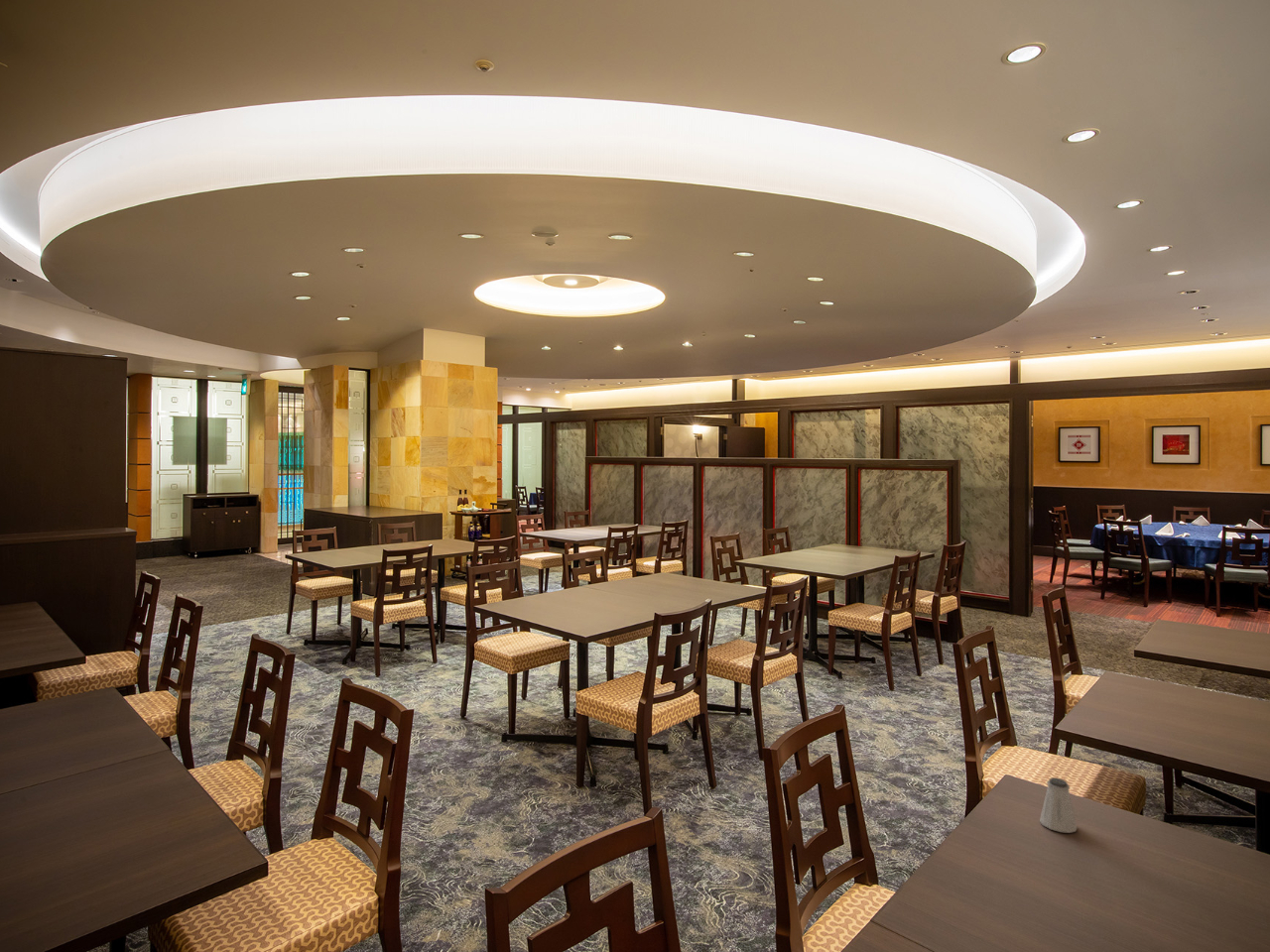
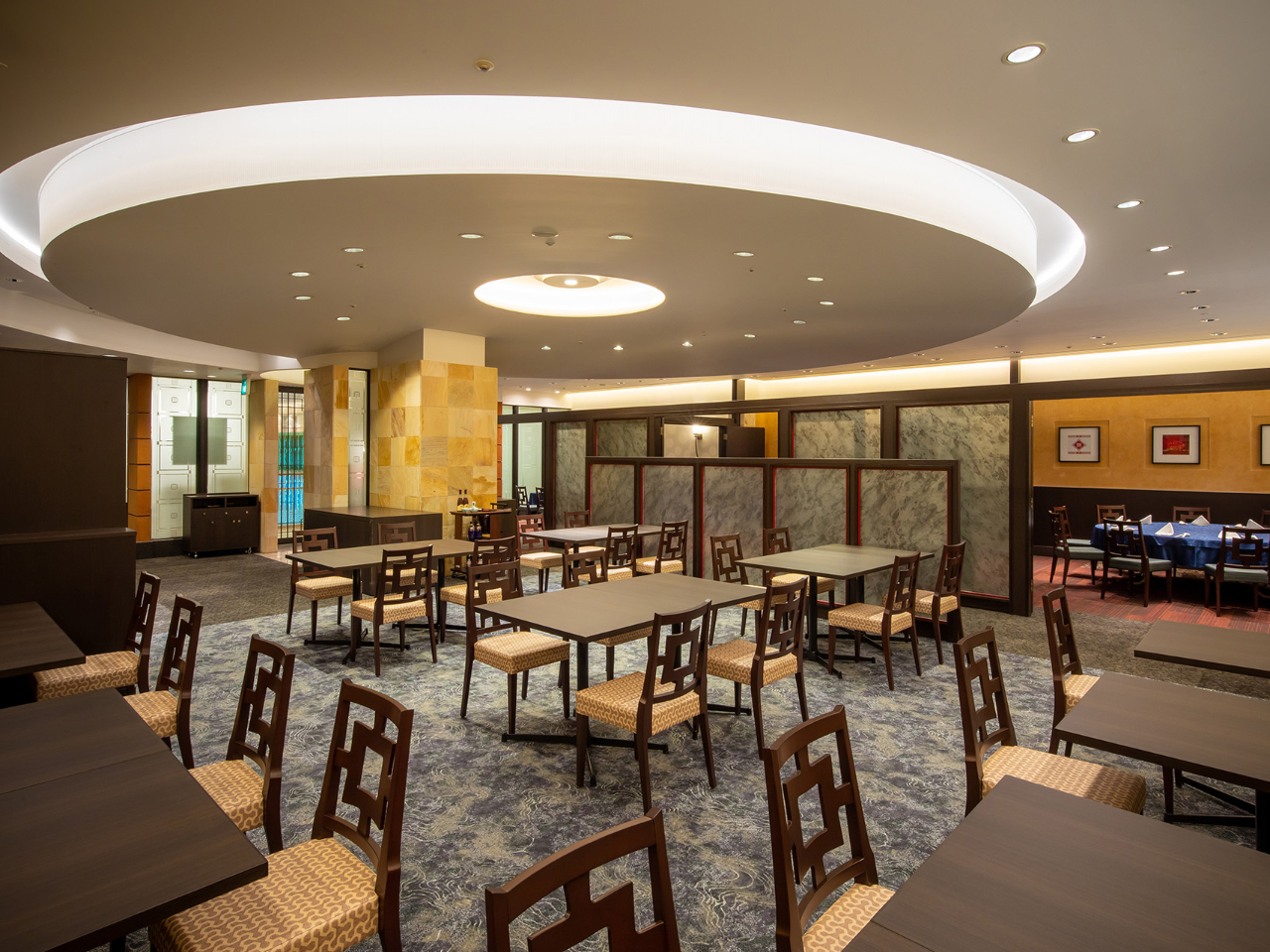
- saltshaker [1039,776,1078,834]
